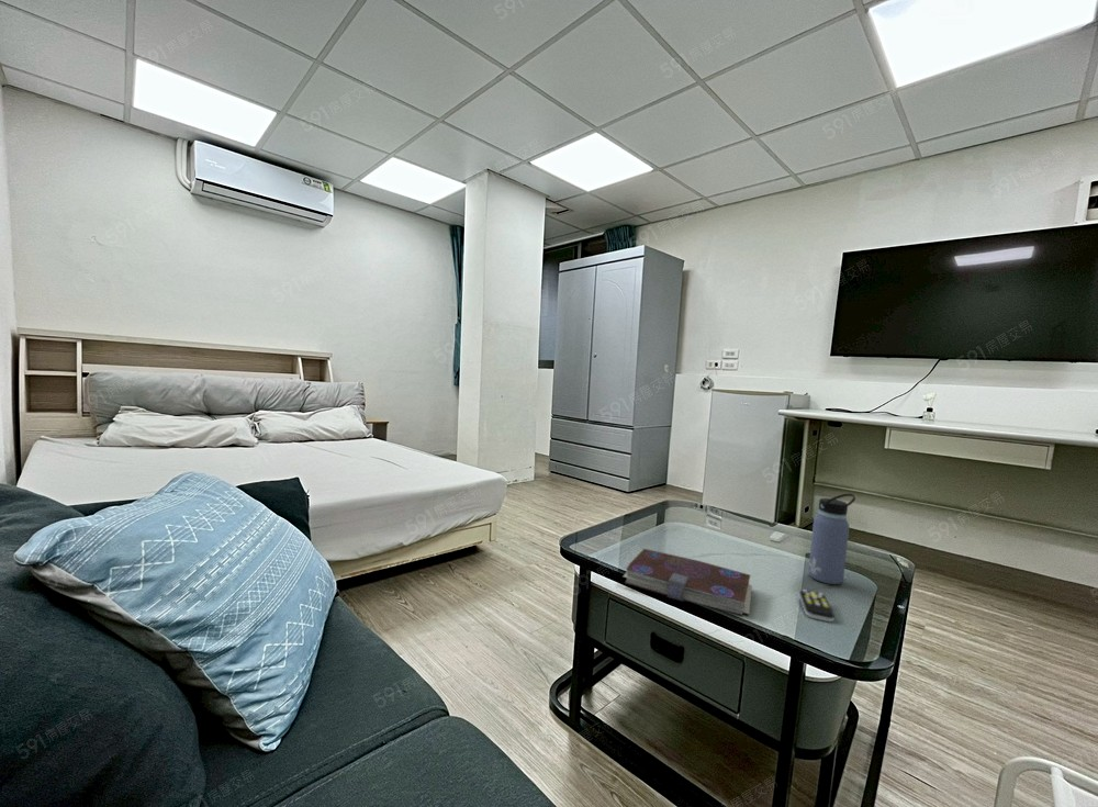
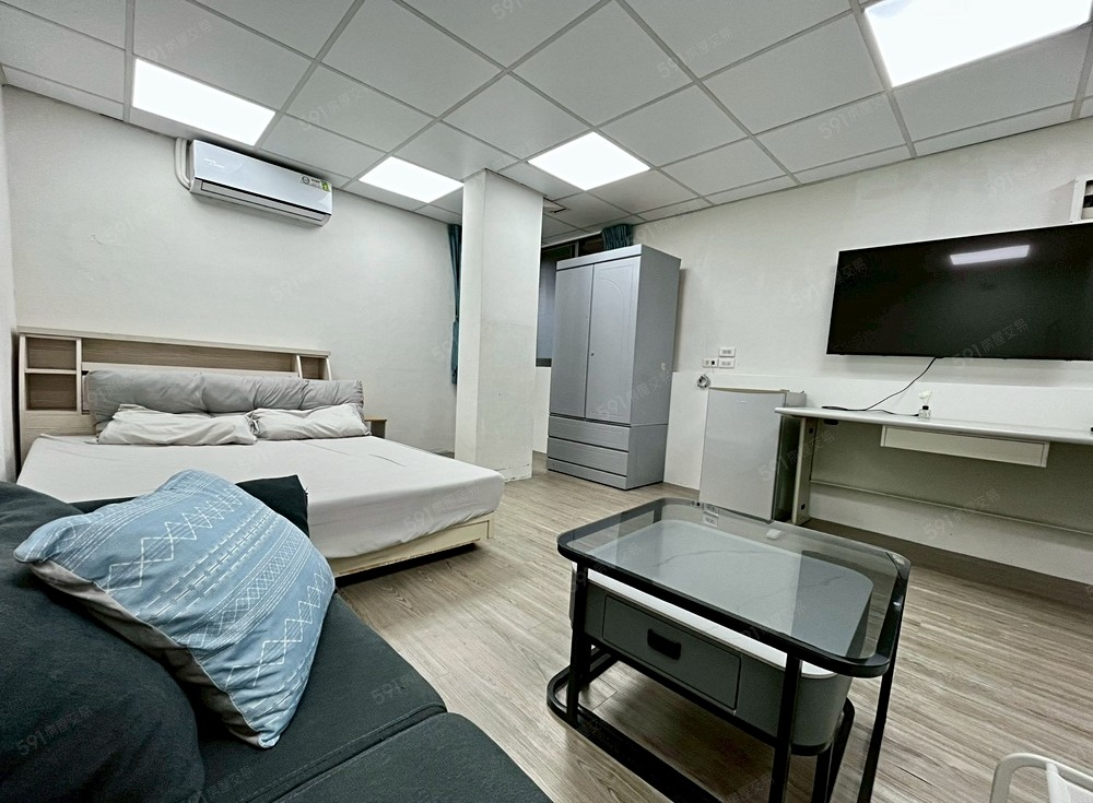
- water bottle [807,493,856,585]
- remote control [798,589,836,623]
- book [623,548,753,616]
